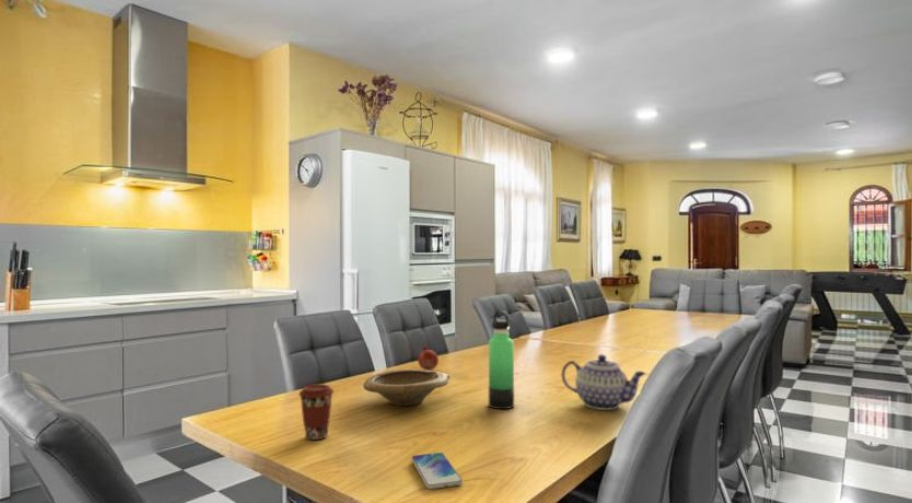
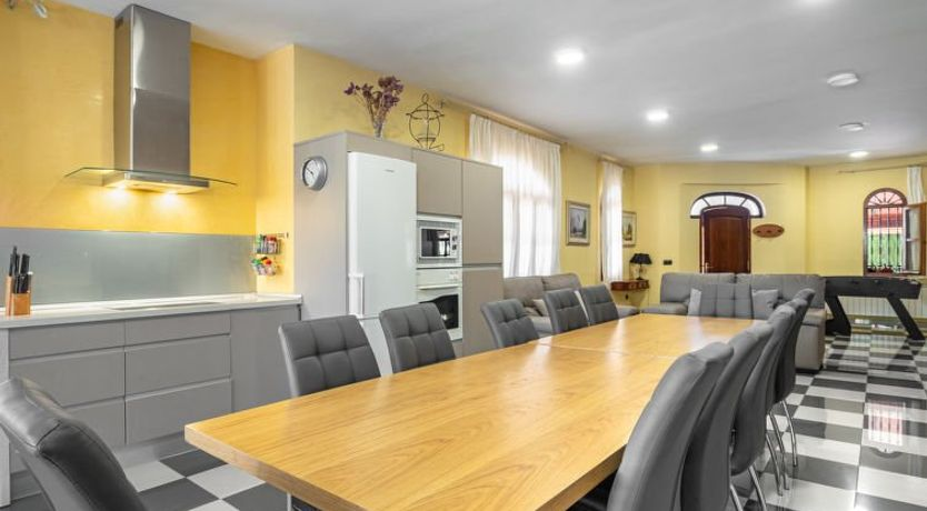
- fruit [417,344,440,371]
- coffee cup [297,383,335,441]
- teapot [560,353,646,411]
- smartphone [410,452,464,490]
- thermos bottle [488,309,515,410]
- bowl [362,369,451,407]
